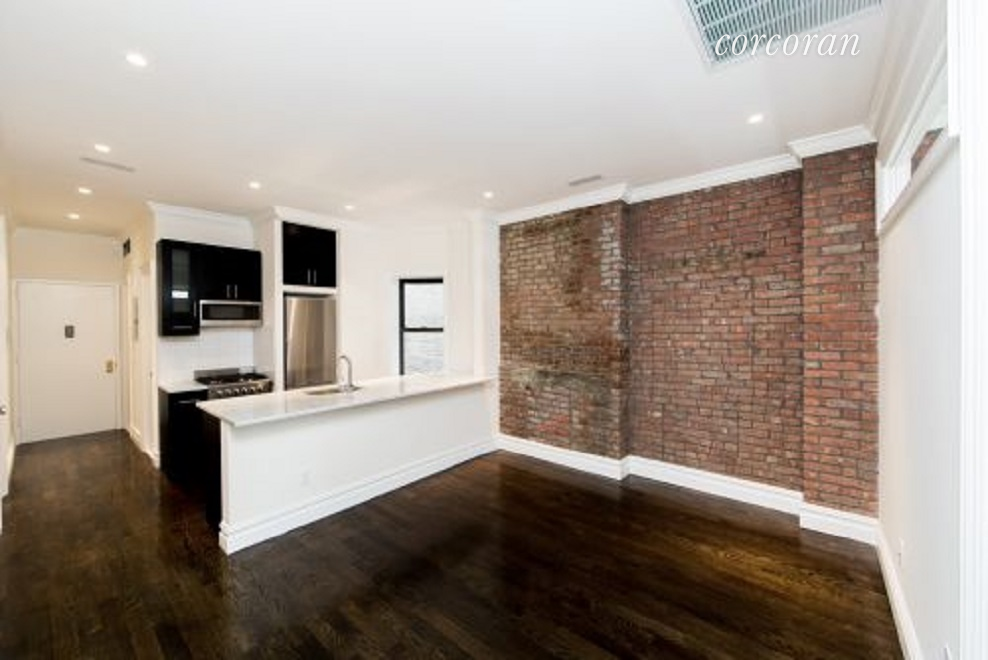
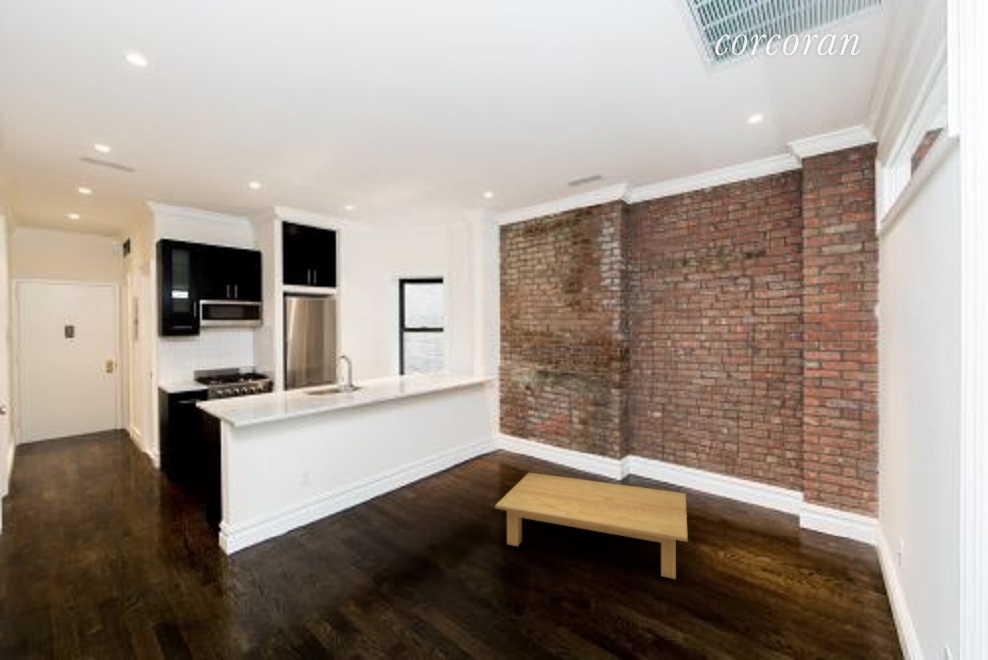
+ coffee table [494,472,689,580]
